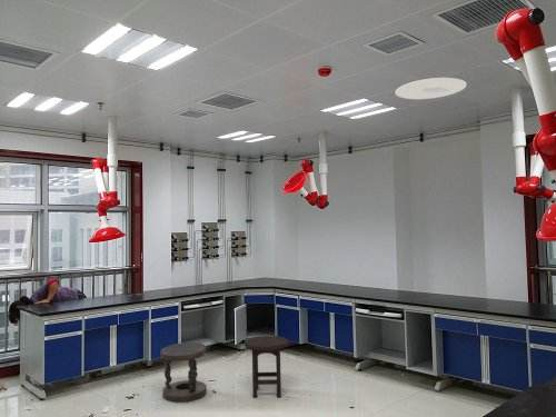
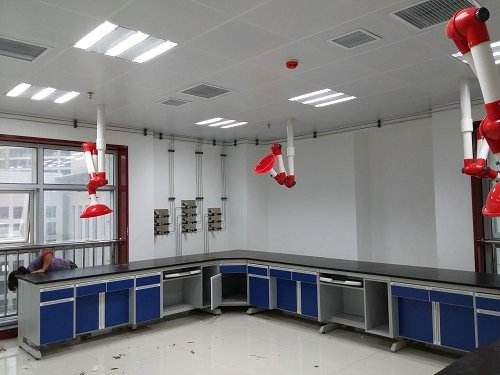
- stool [244,335,289,399]
- ceiling light [394,77,468,100]
- stool [159,341,208,404]
